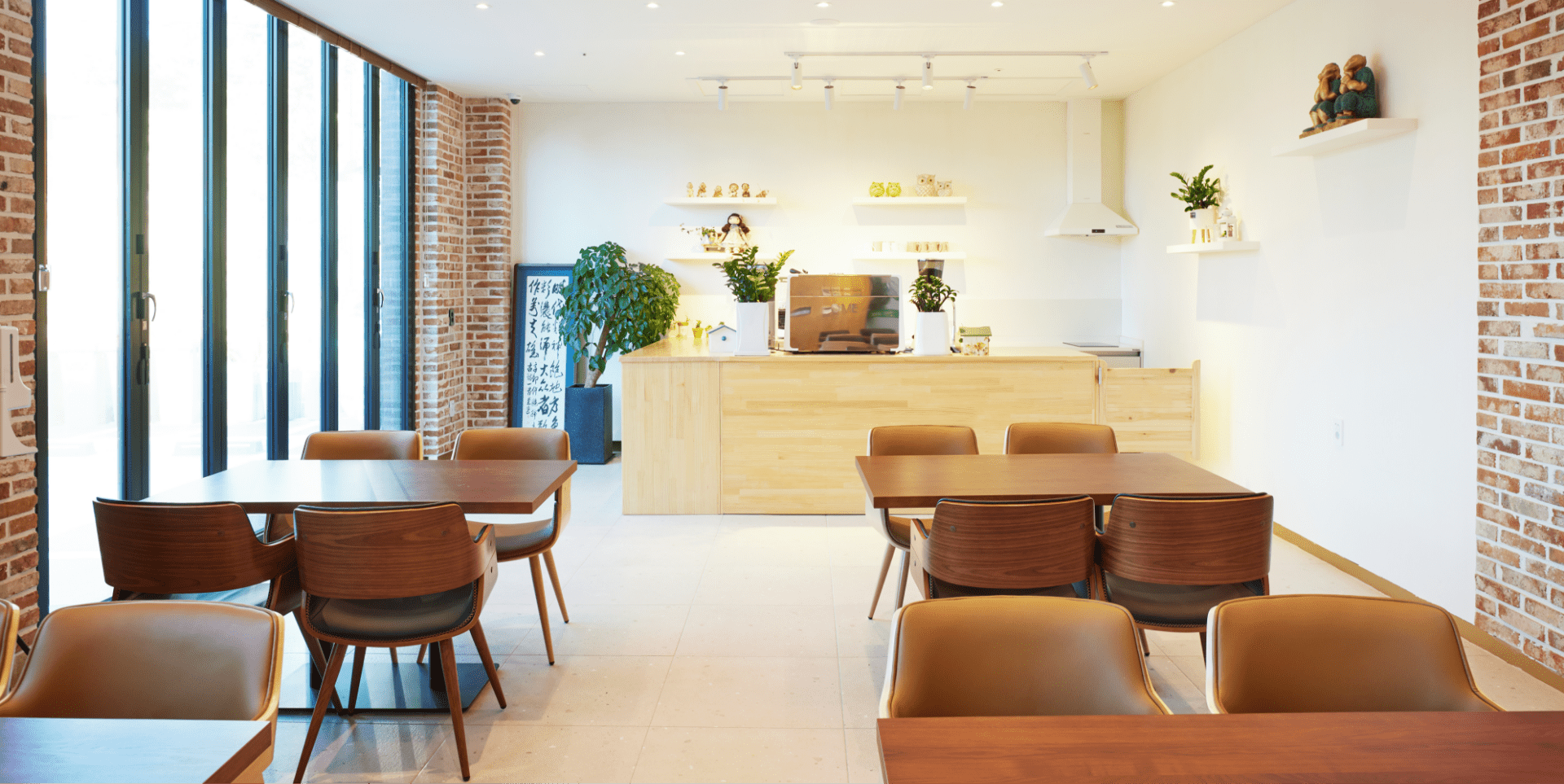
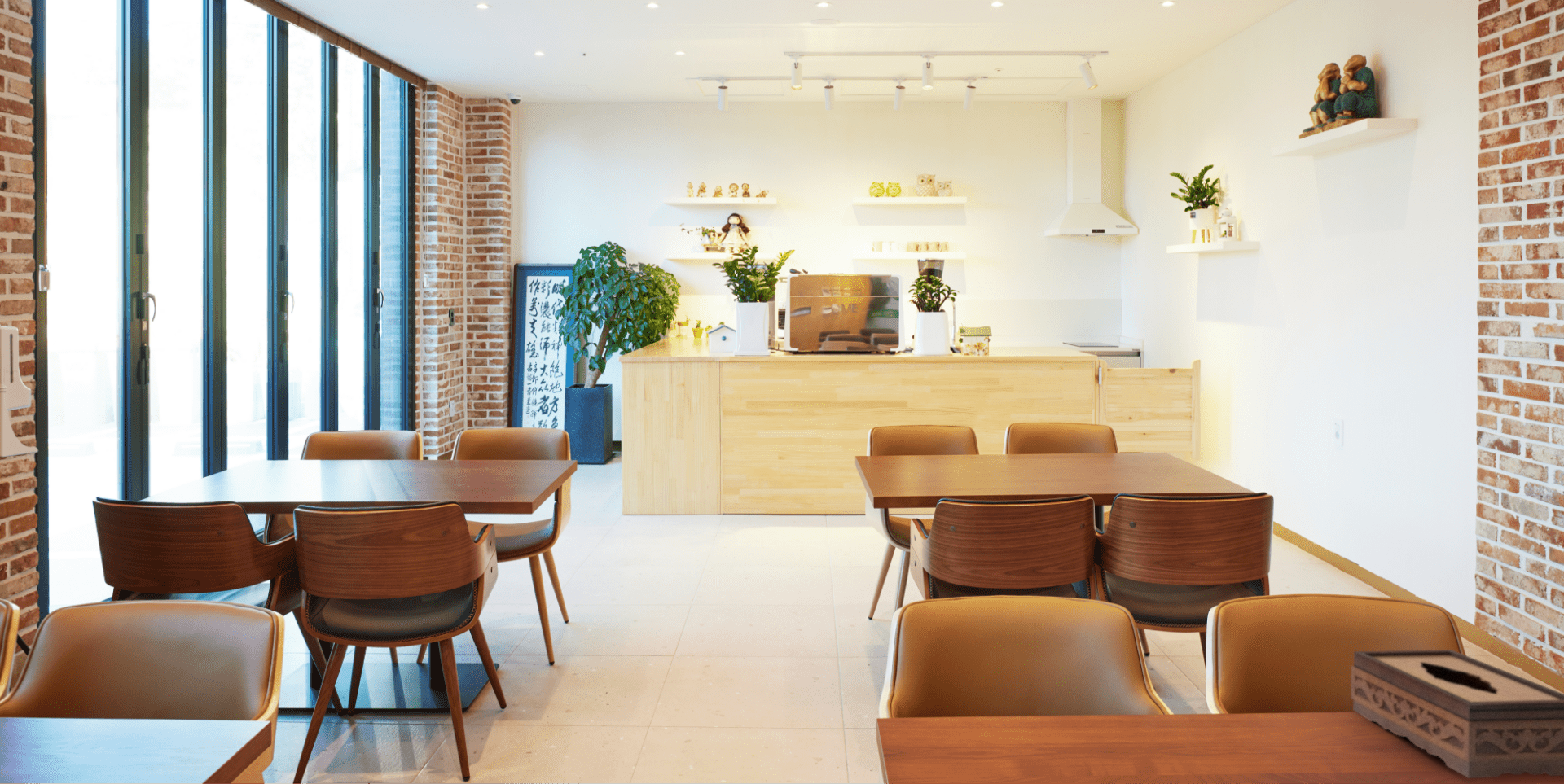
+ tissue box [1351,649,1564,779]
